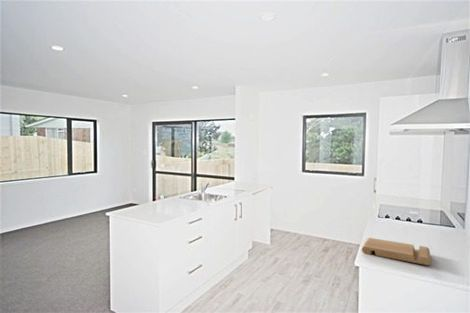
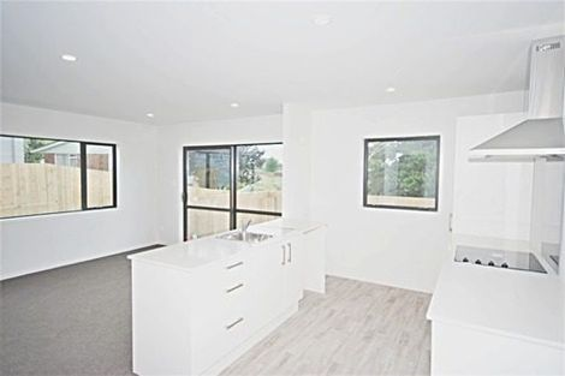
- cutting board [361,237,432,266]
